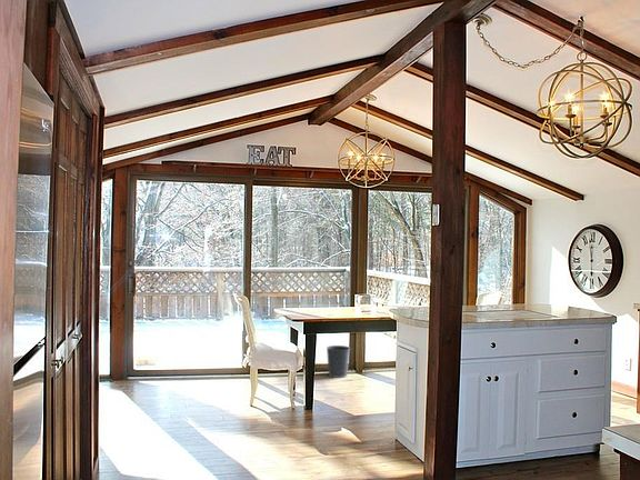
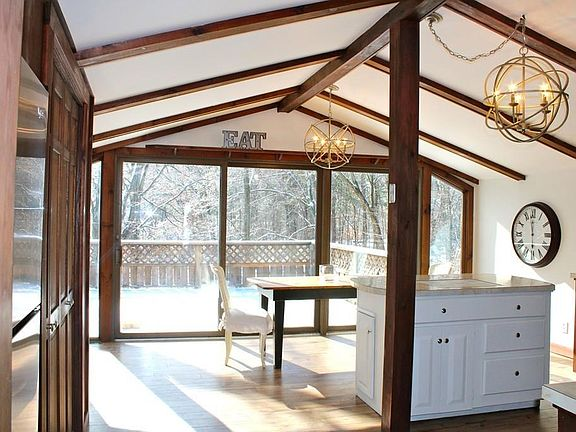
- wastebasket [326,344,351,379]
